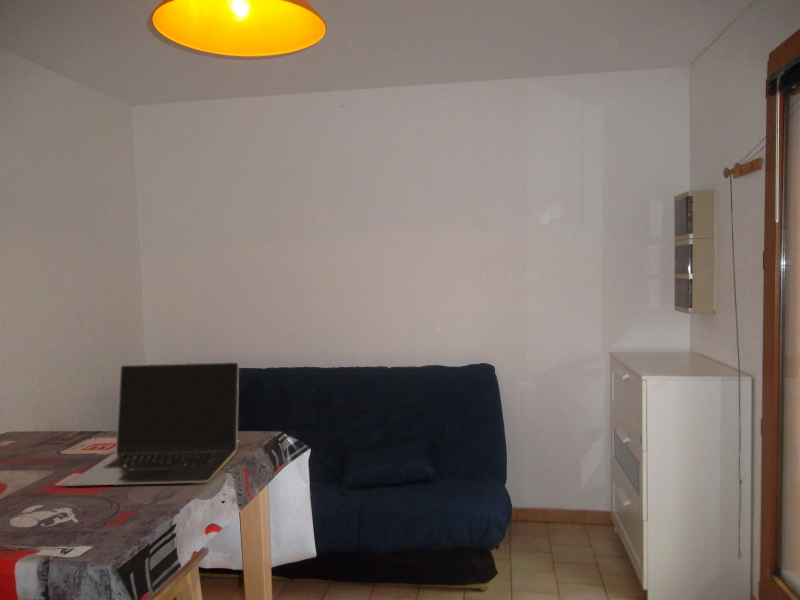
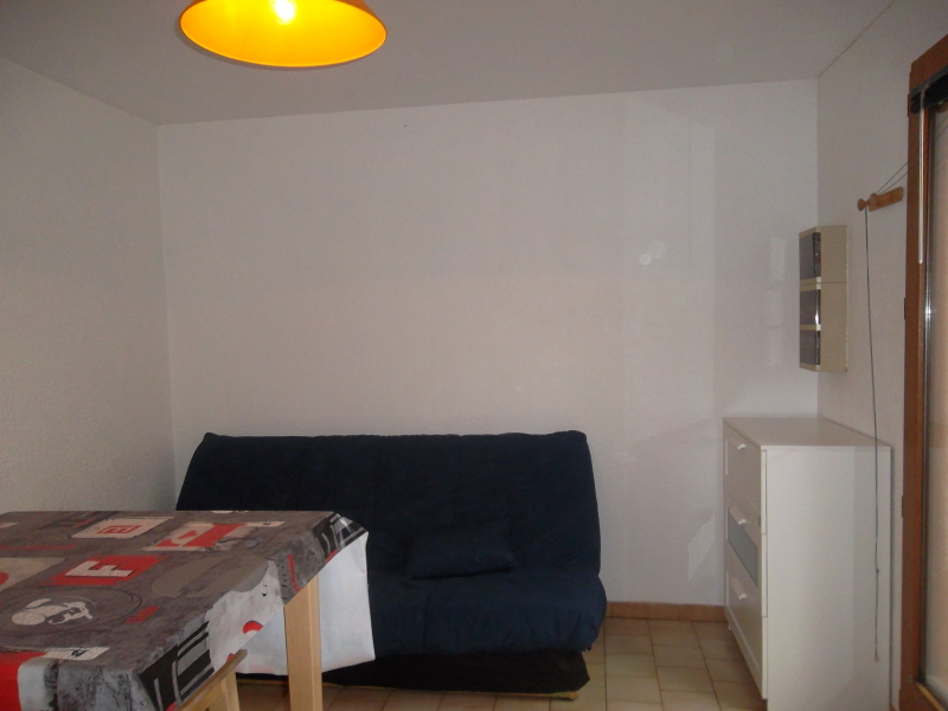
- laptop [66,361,240,487]
